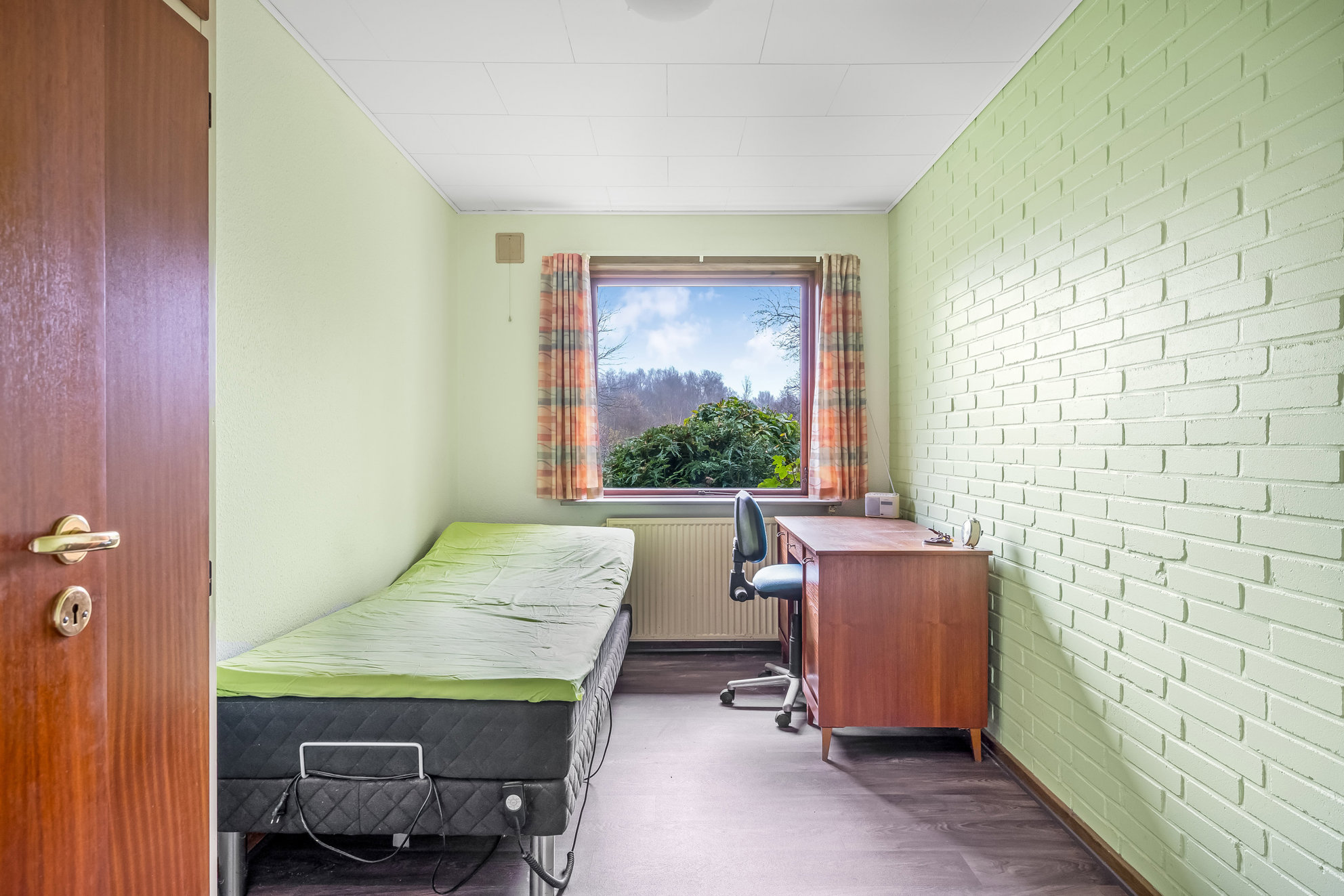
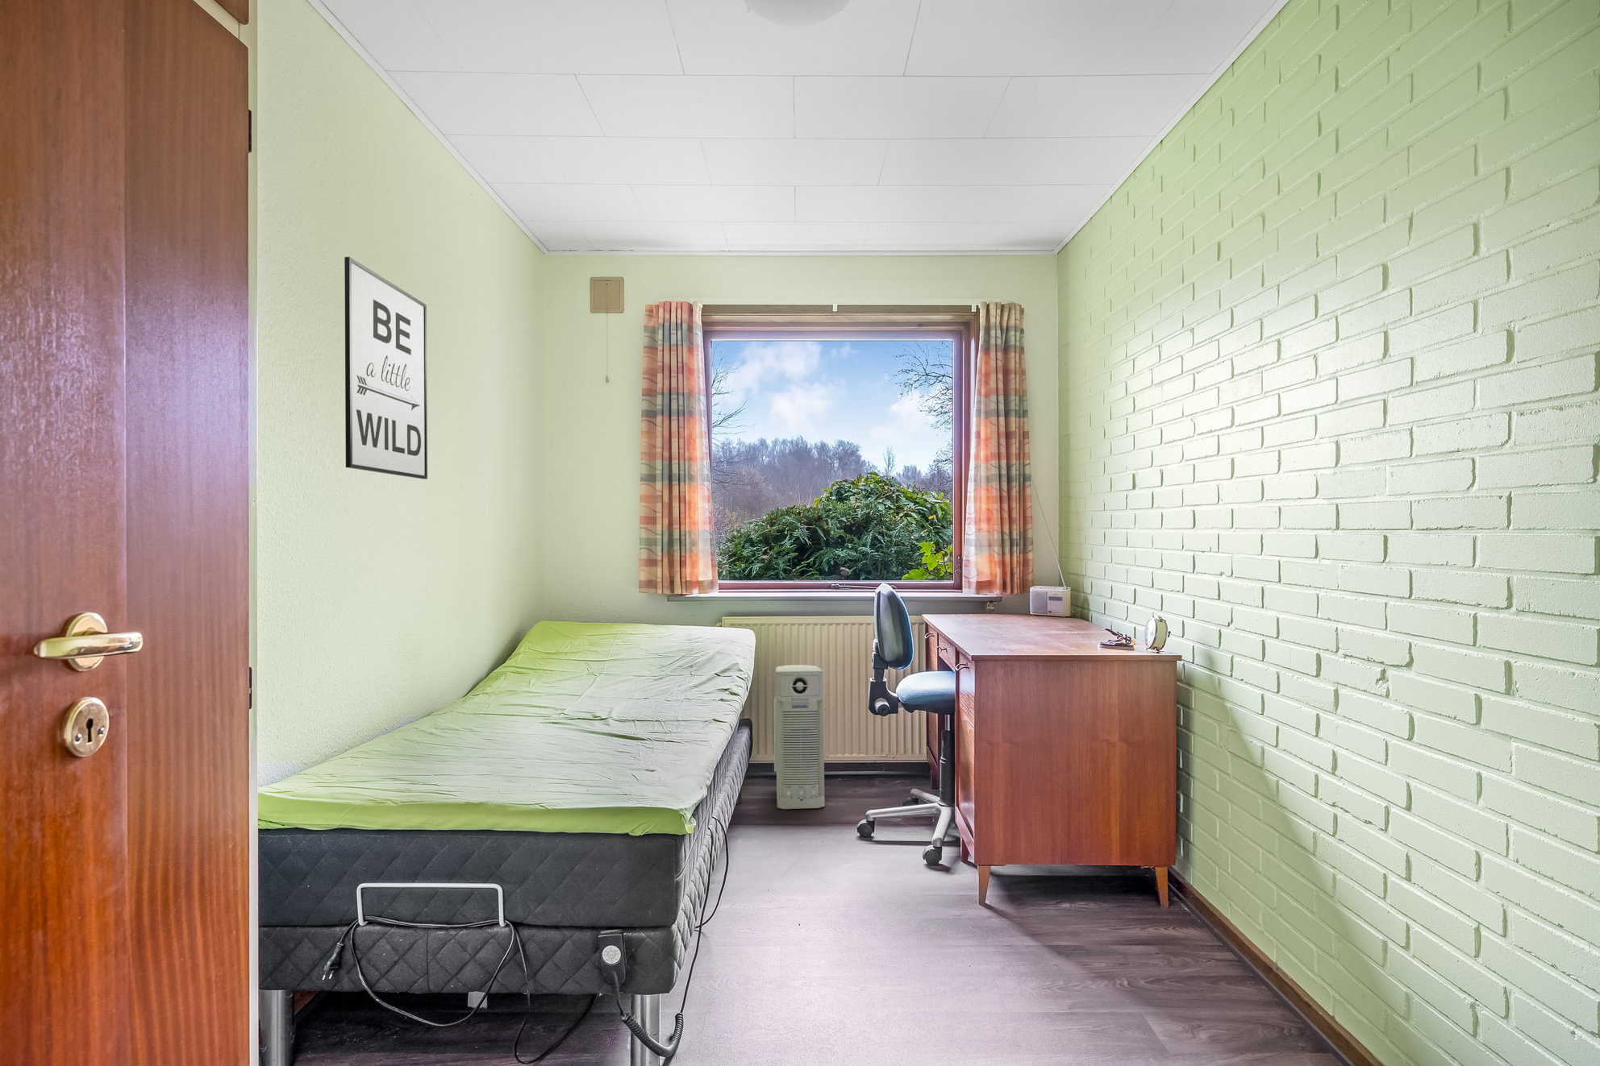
+ wall art [344,256,429,481]
+ air purifier [774,664,825,810]
